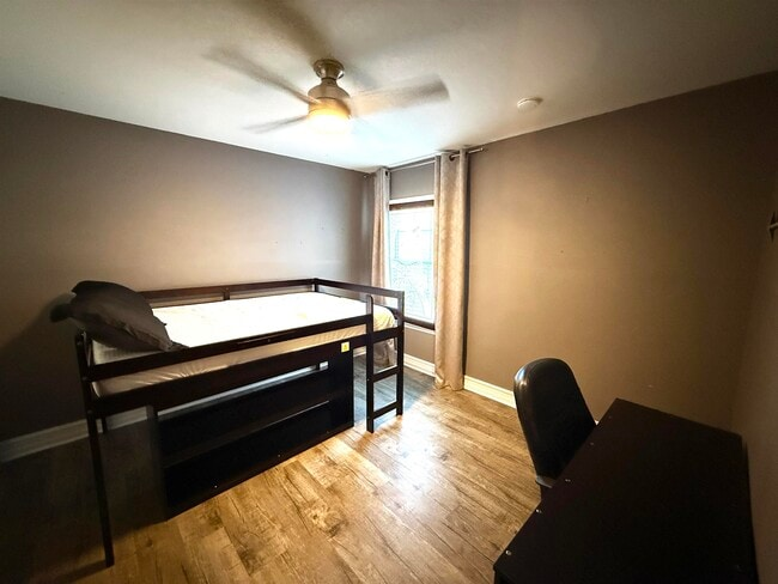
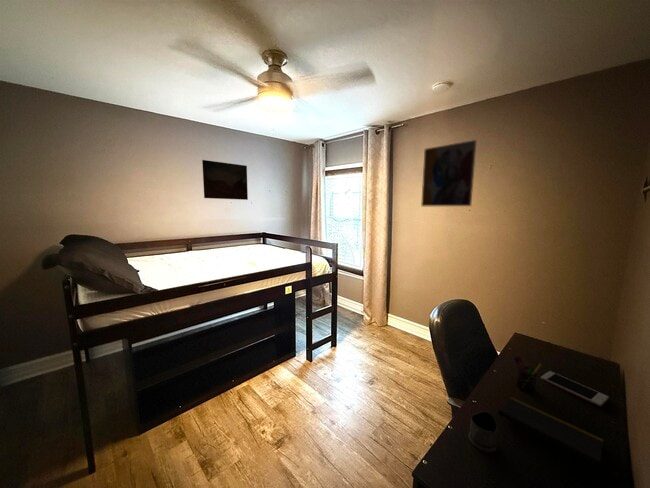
+ wall art [201,159,249,201]
+ tea glass holder [467,410,498,453]
+ wall art [420,139,477,207]
+ cell phone [540,370,610,408]
+ notepad [497,396,604,479]
+ pen holder [513,354,543,393]
